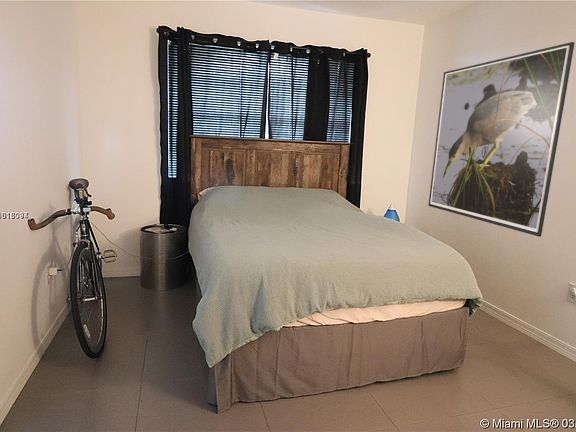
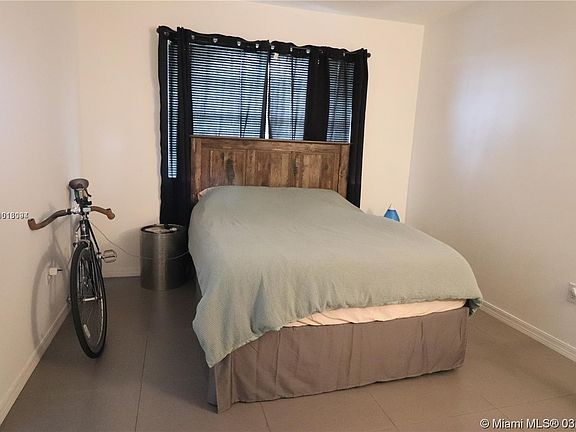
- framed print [427,41,576,238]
